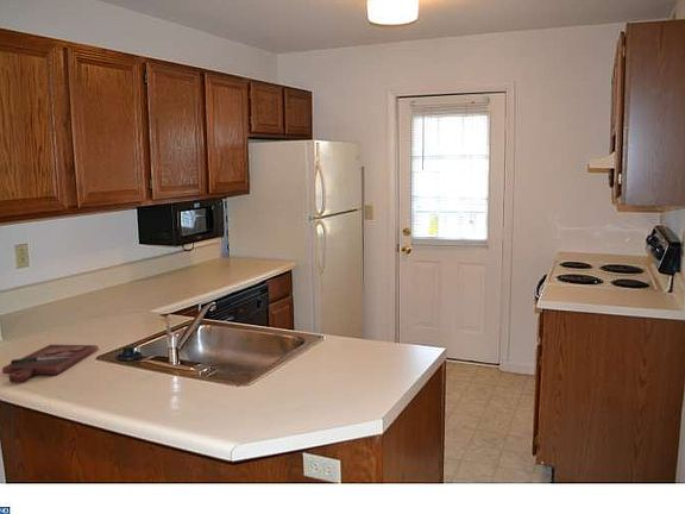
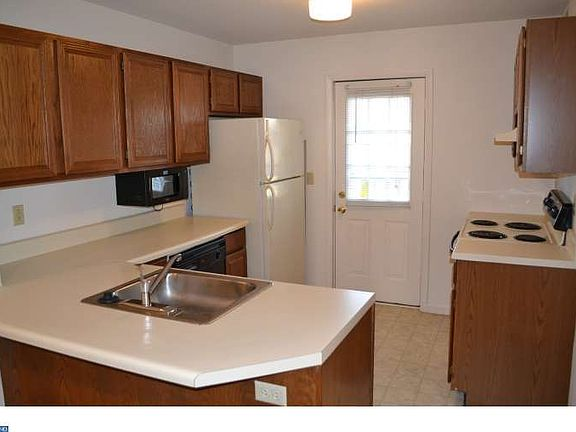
- cutting board [1,344,100,384]
